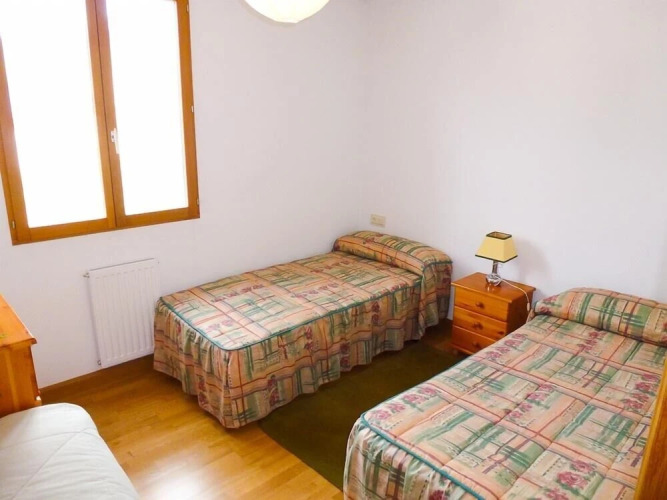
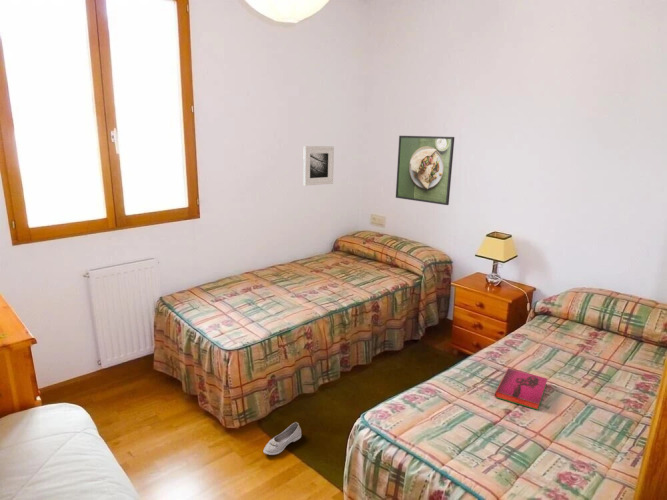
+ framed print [395,135,455,206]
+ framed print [302,145,335,186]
+ shoe [263,421,302,456]
+ hardback book [494,367,548,411]
